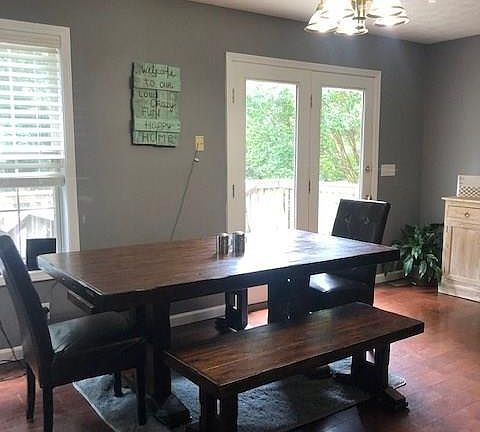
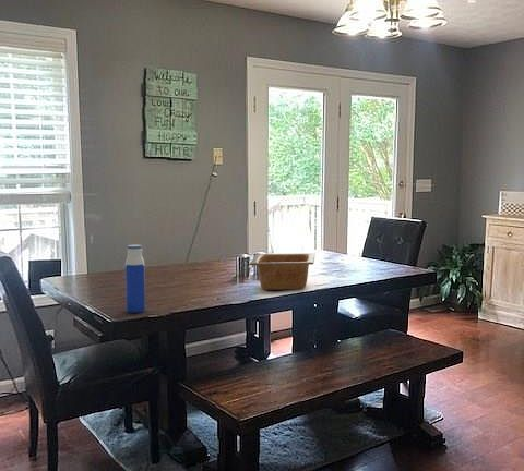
+ water bottle [124,243,146,314]
+ serving bowl [248,252,315,291]
